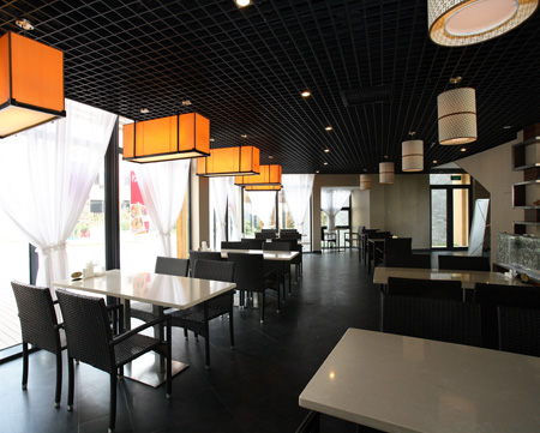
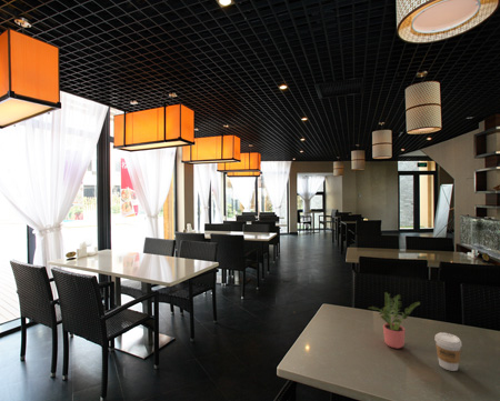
+ coffee cup [433,331,463,372]
+ potted plant [367,291,421,350]
